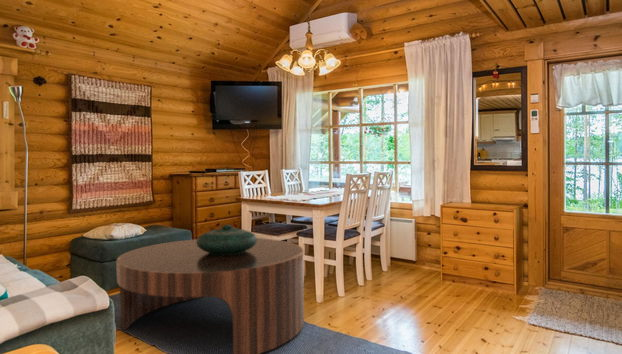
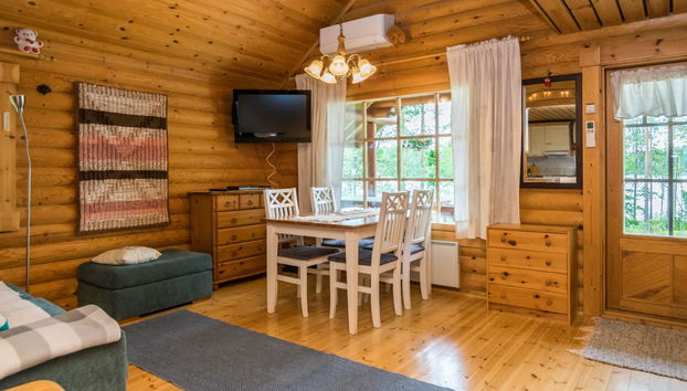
- coffee table [116,237,305,354]
- decorative bowl [197,224,258,255]
